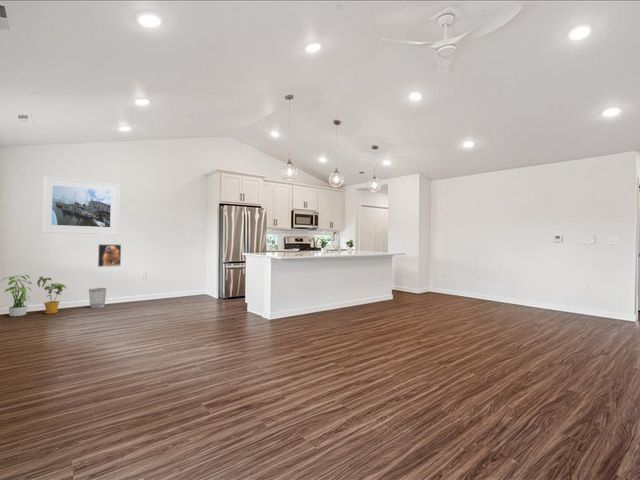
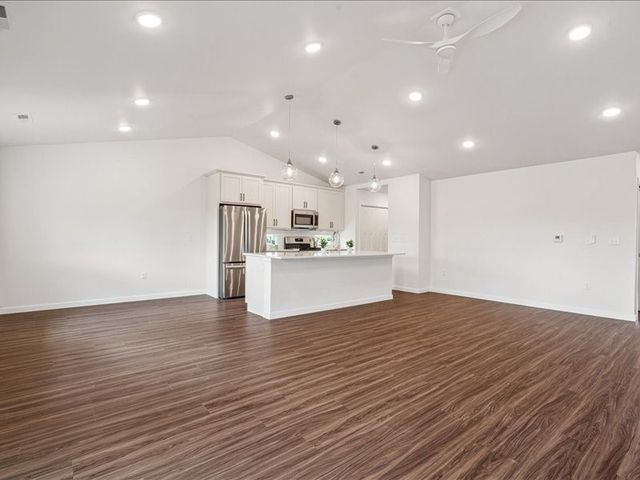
- potted plant [0,274,33,317]
- house plant [36,276,67,315]
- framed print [40,175,121,236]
- wastebasket [88,287,108,309]
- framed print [97,243,122,268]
